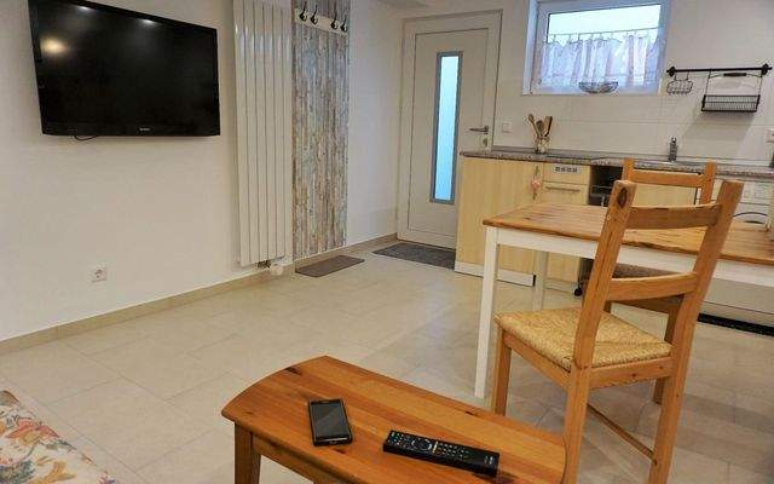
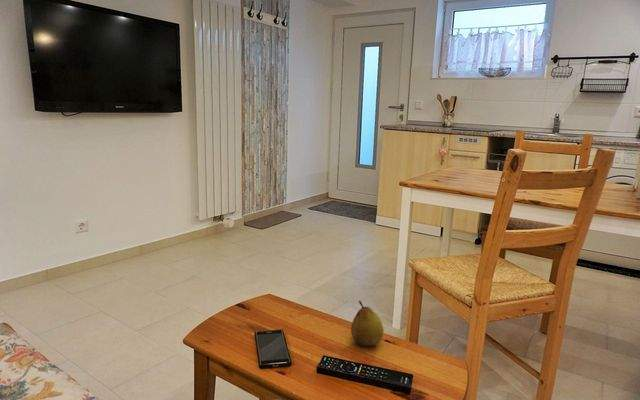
+ fruit [350,300,385,347]
